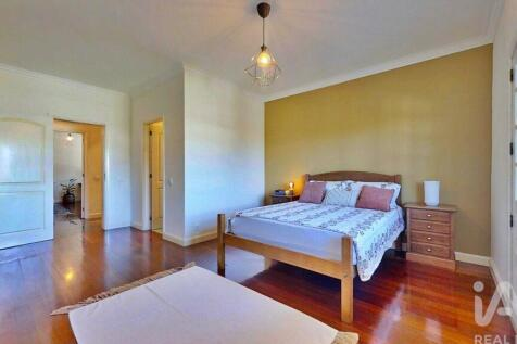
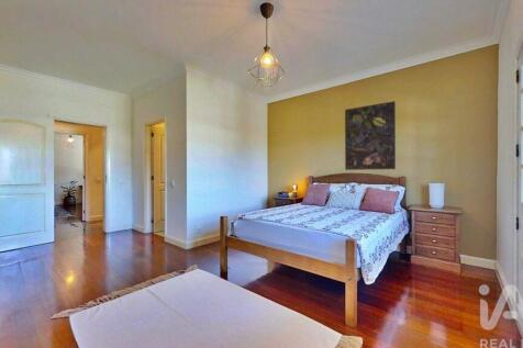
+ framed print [344,100,397,171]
